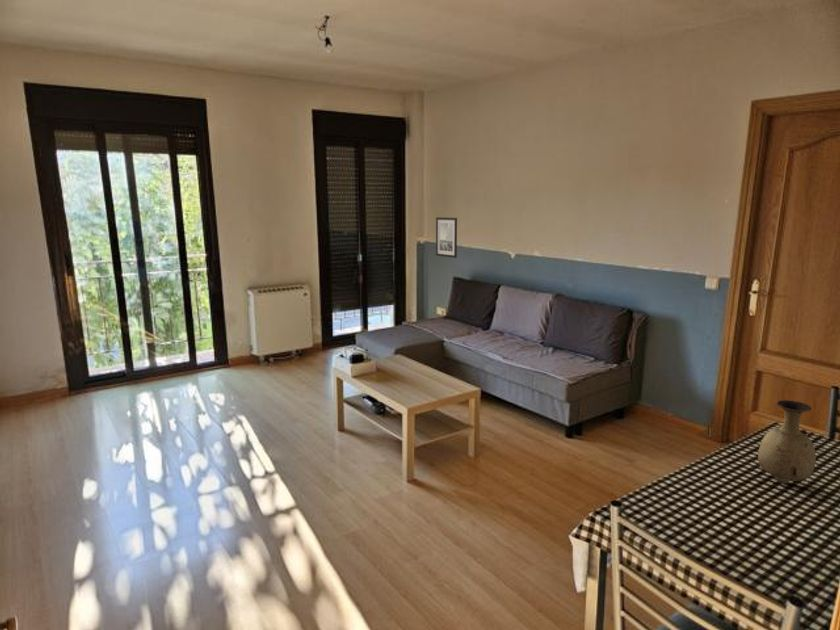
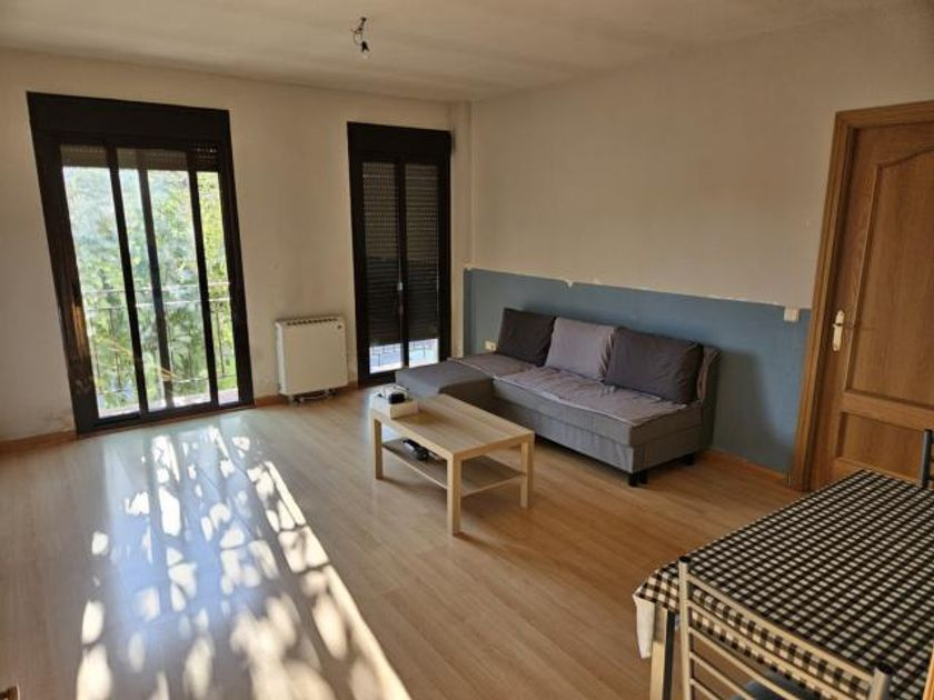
- wall art [435,216,458,259]
- vase [757,399,817,484]
